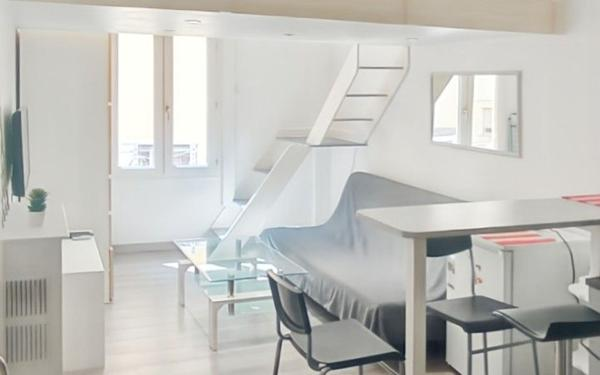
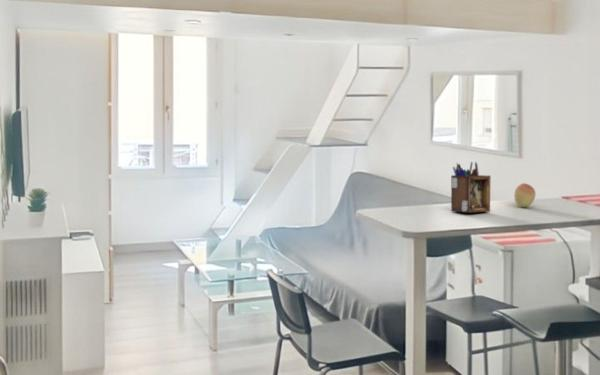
+ desk organizer [450,161,491,214]
+ fruit [513,182,536,208]
